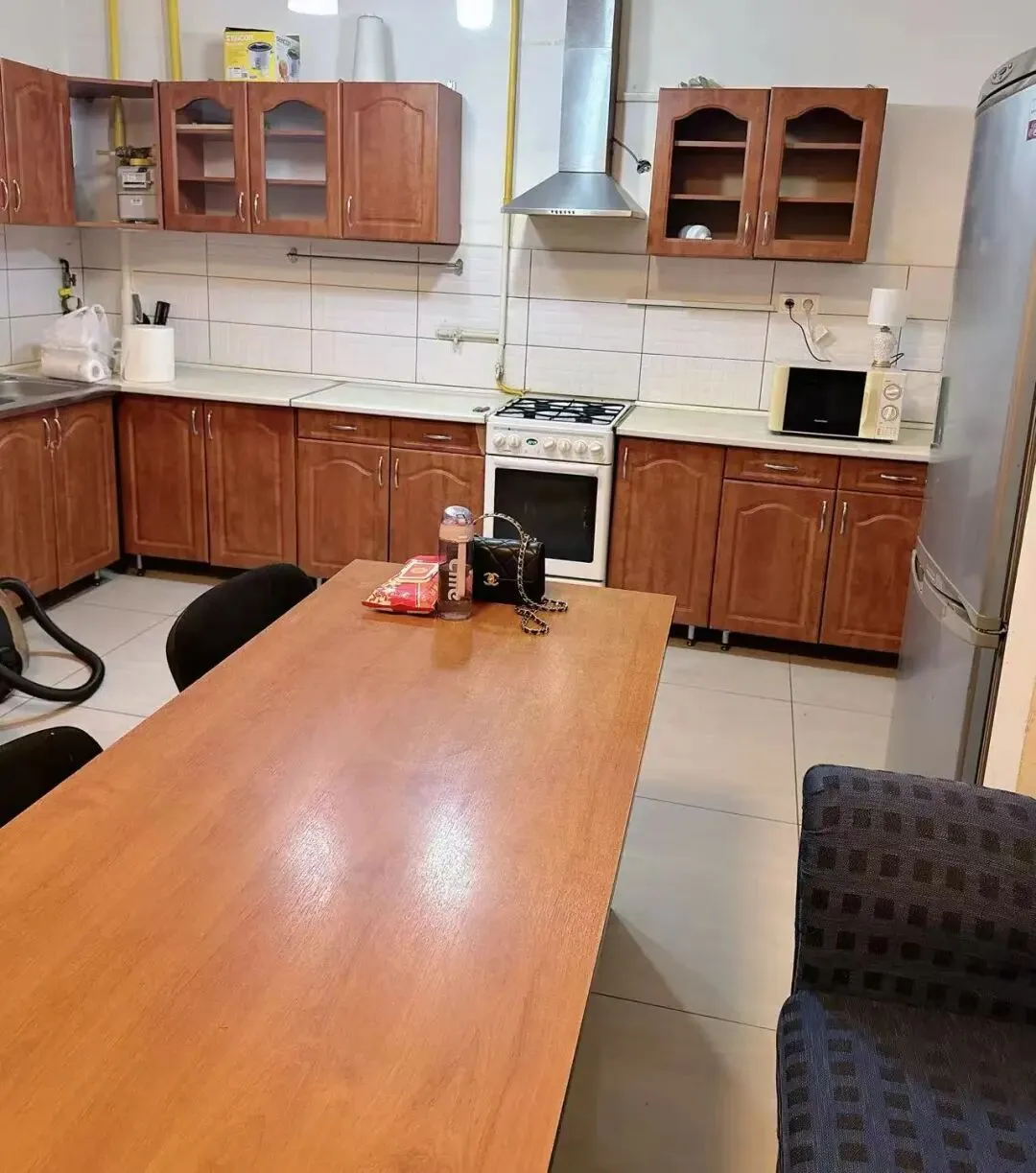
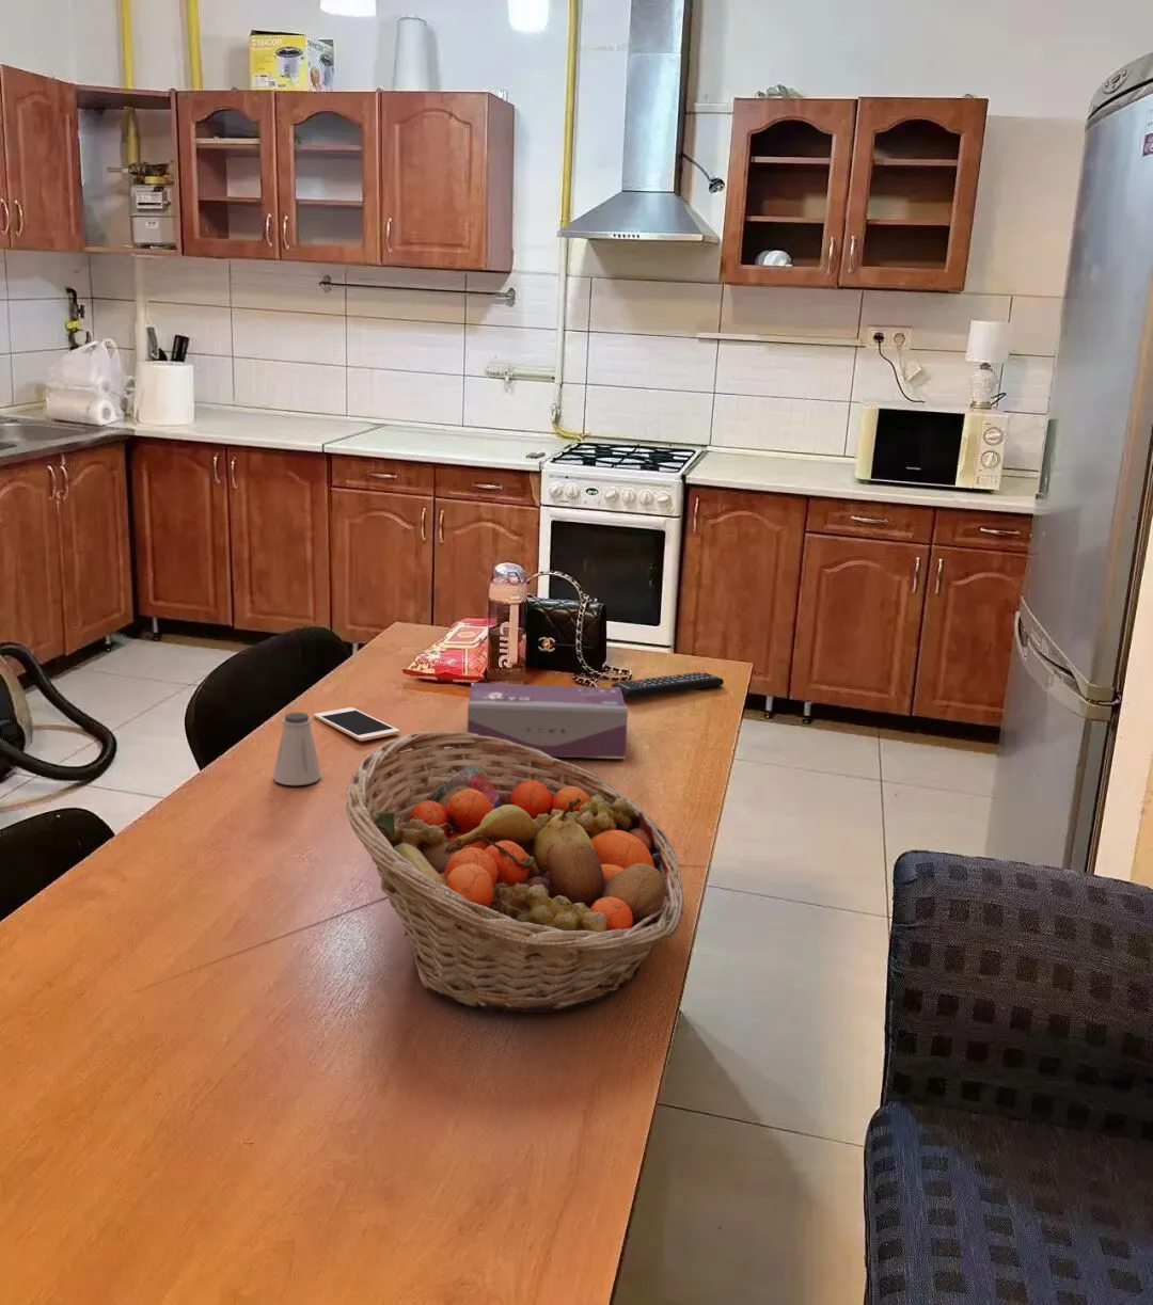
+ tissue box [466,682,629,760]
+ saltshaker [273,711,323,787]
+ remote control [611,671,725,700]
+ fruit basket [345,730,686,1014]
+ cell phone [313,706,401,742]
